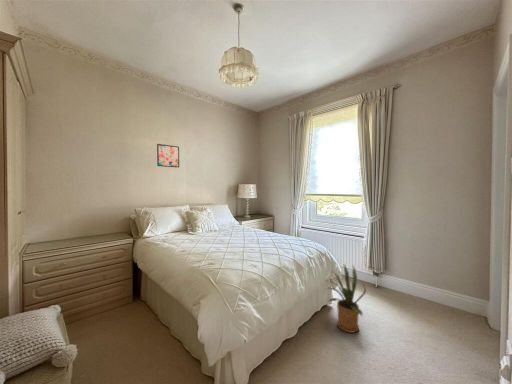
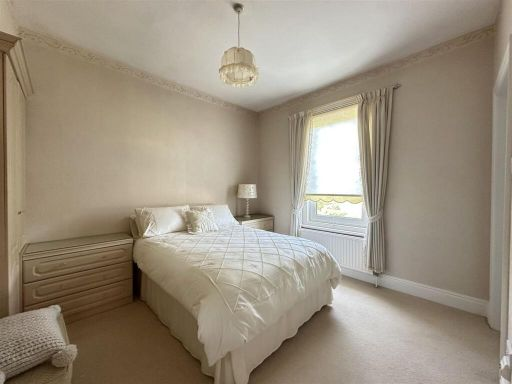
- house plant [323,262,367,334]
- wall art [156,143,180,168]
